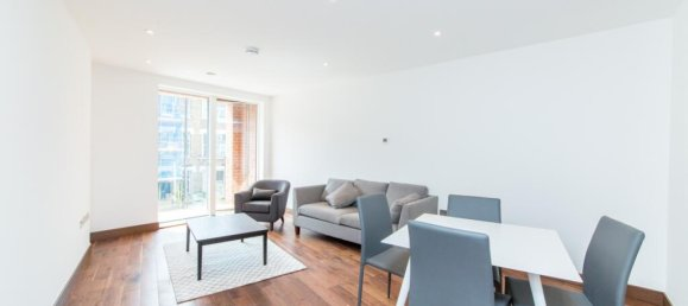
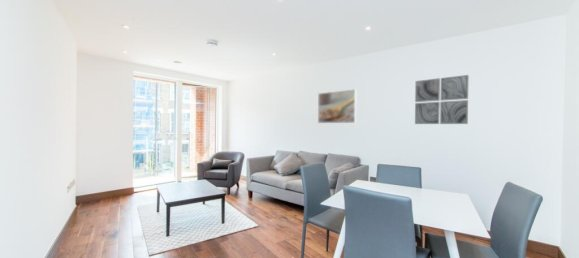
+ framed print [317,88,357,124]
+ wall art [414,74,470,125]
